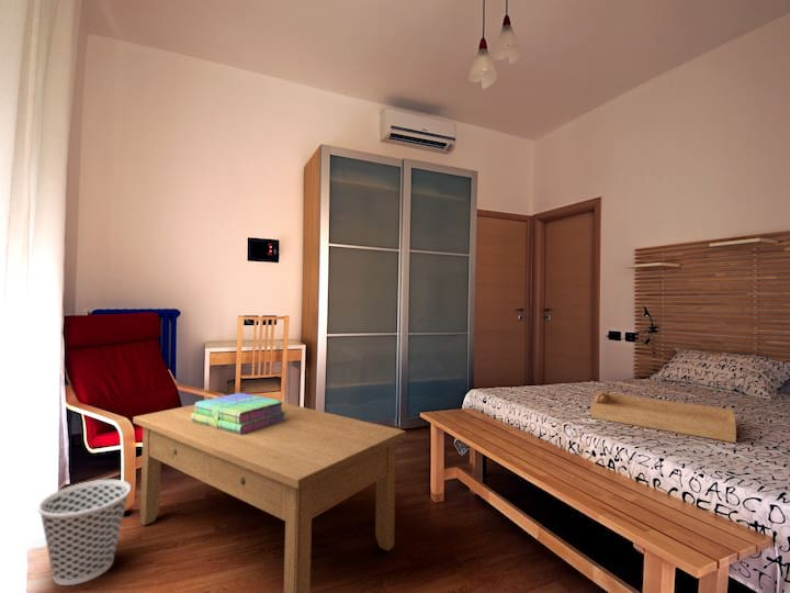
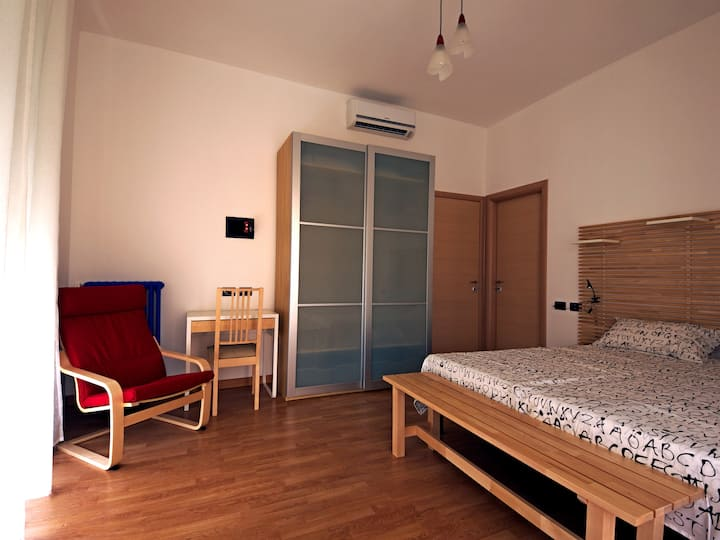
- serving tray [590,390,737,444]
- stack of books [191,392,286,434]
- wastebasket [37,479,132,586]
- coffee table [132,402,407,593]
